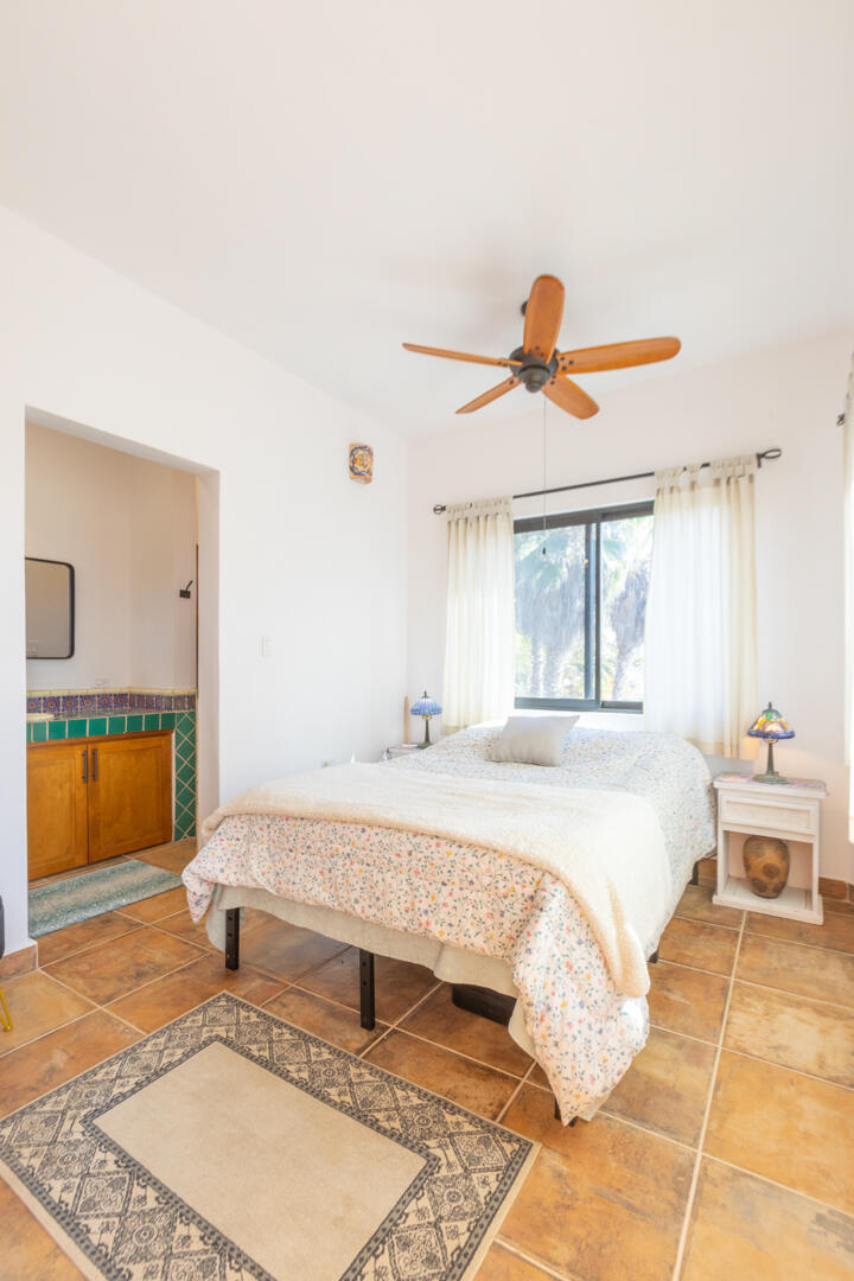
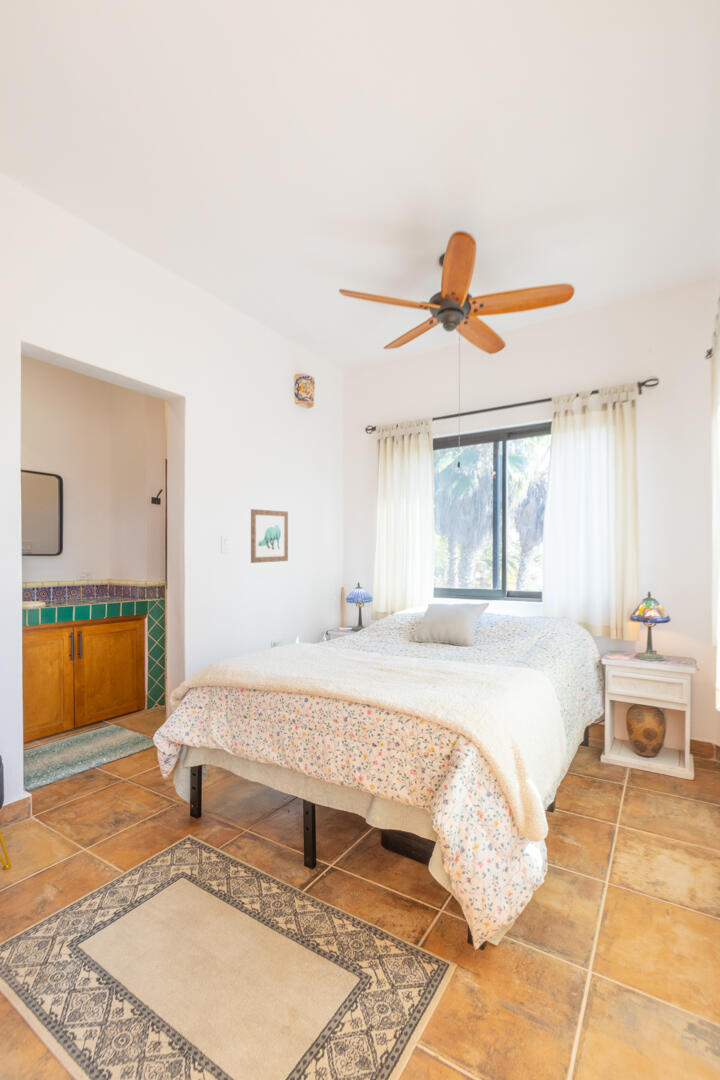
+ wall art [250,508,289,564]
